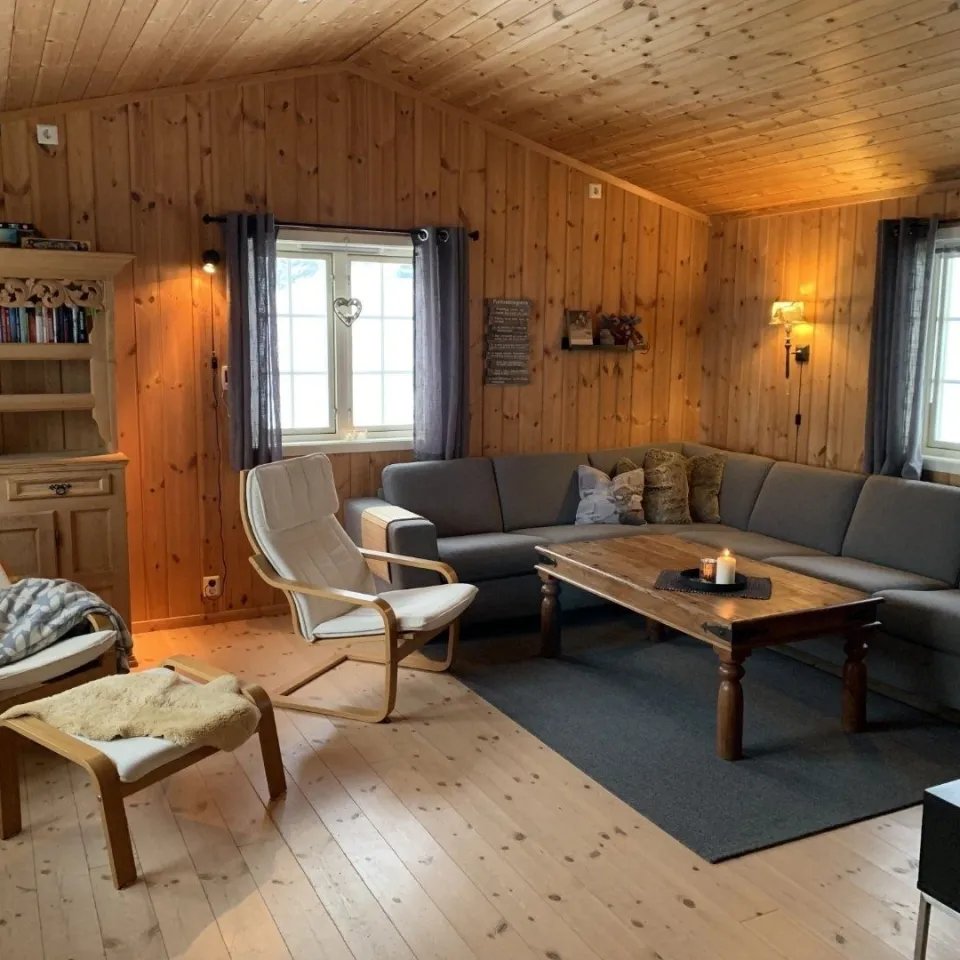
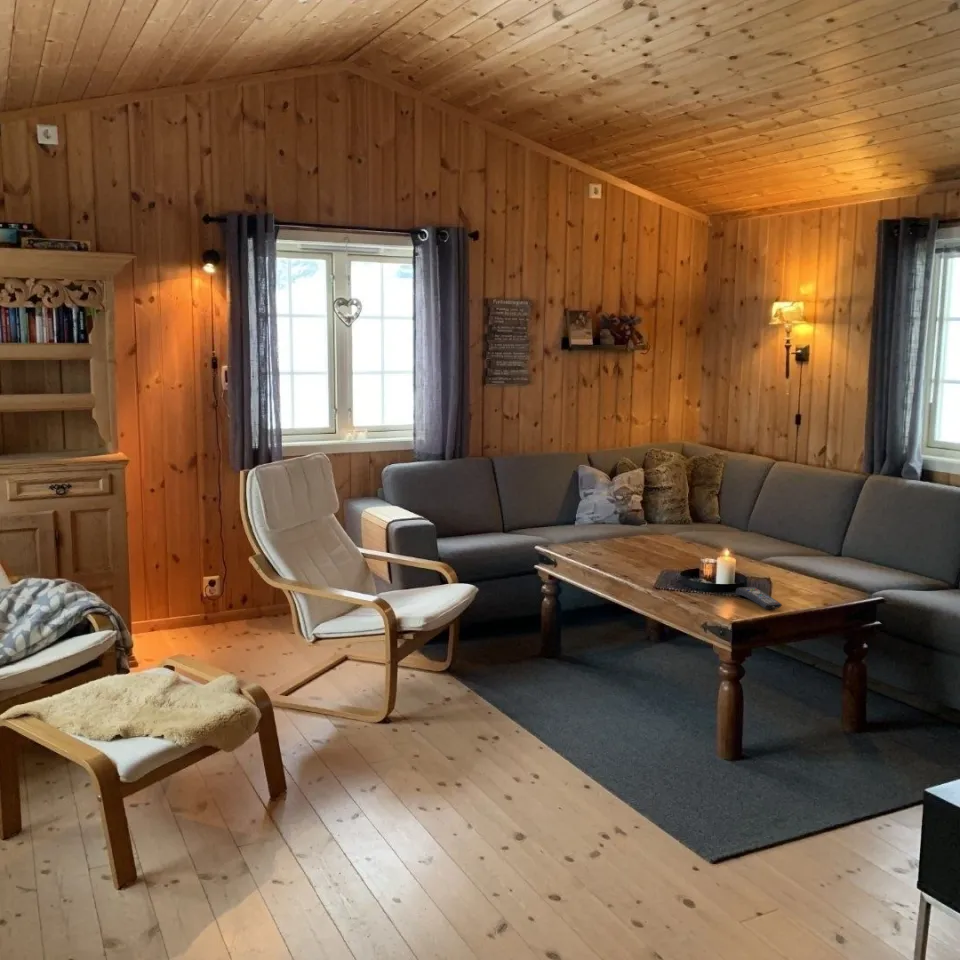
+ remote control [735,586,783,610]
